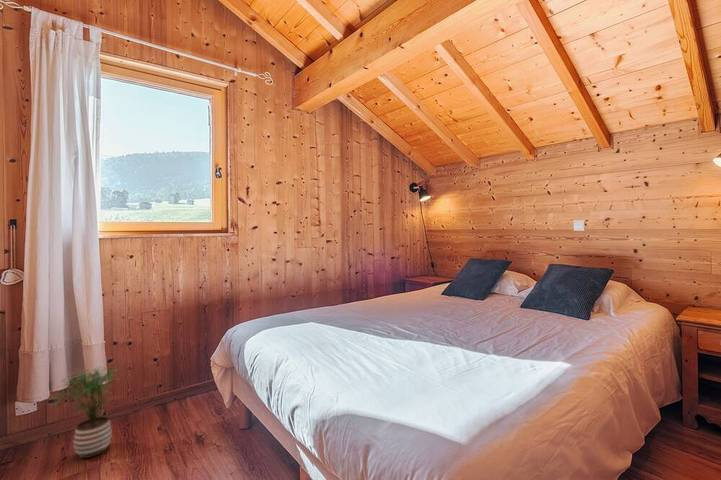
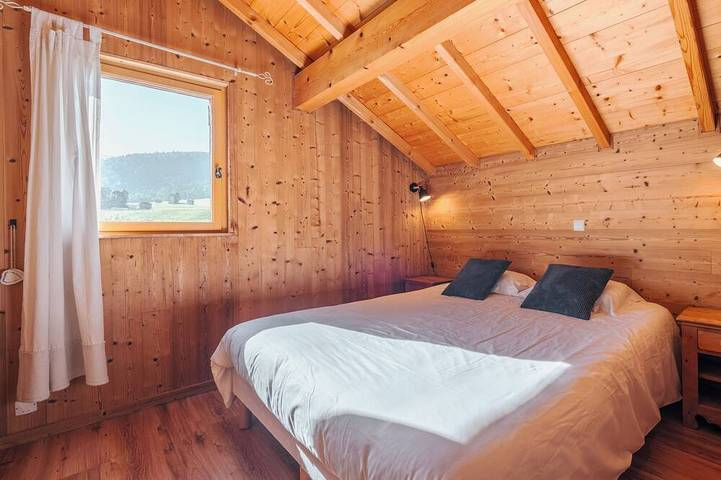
- potted plant [50,365,121,459]
